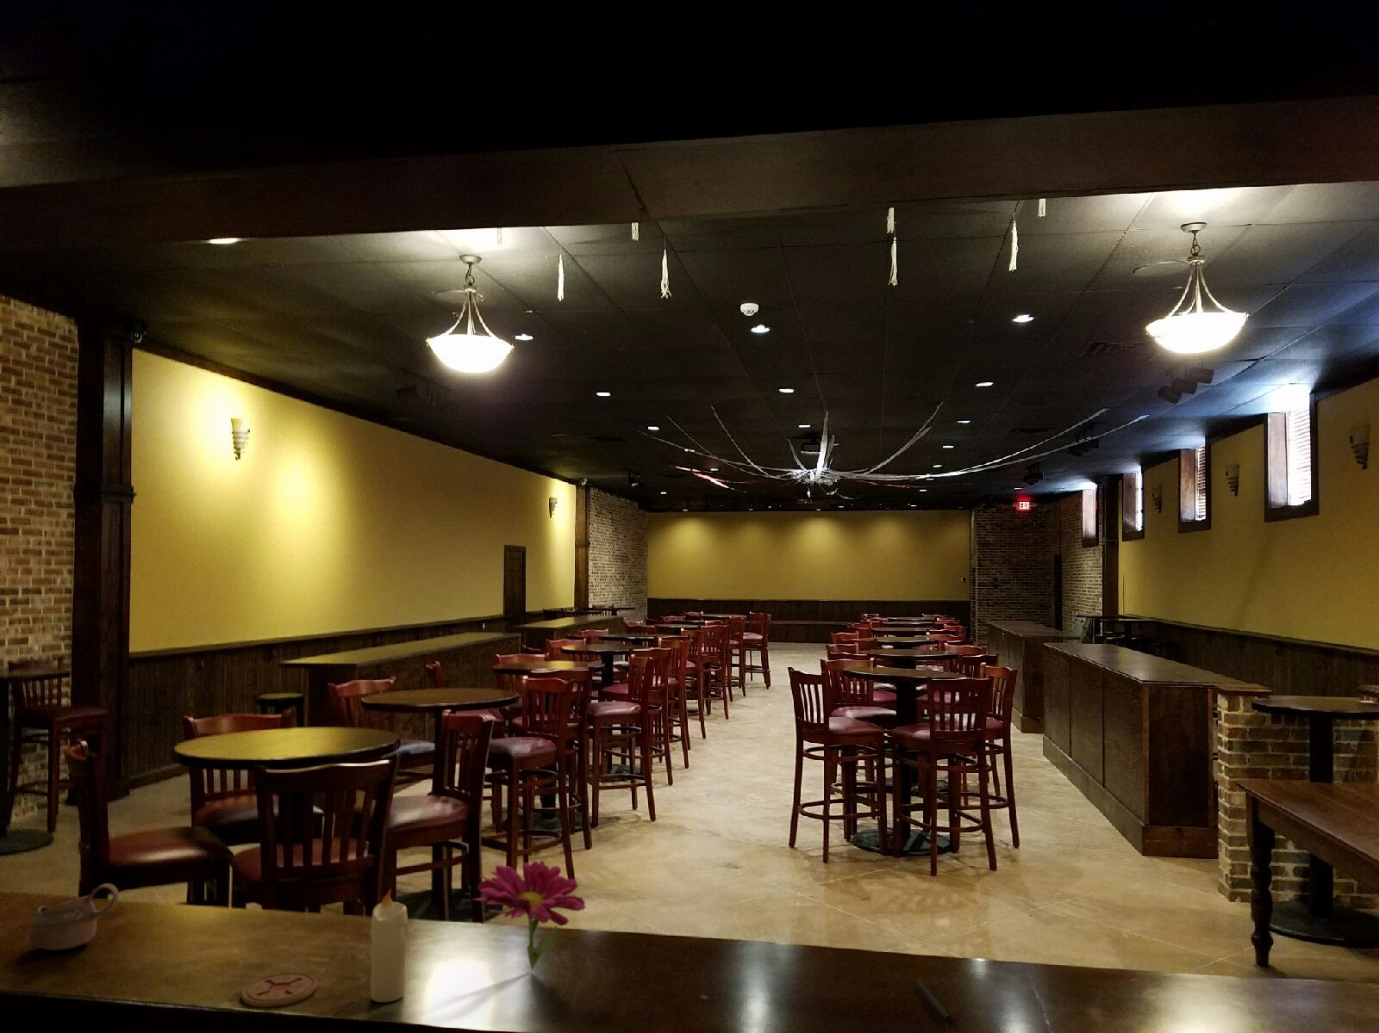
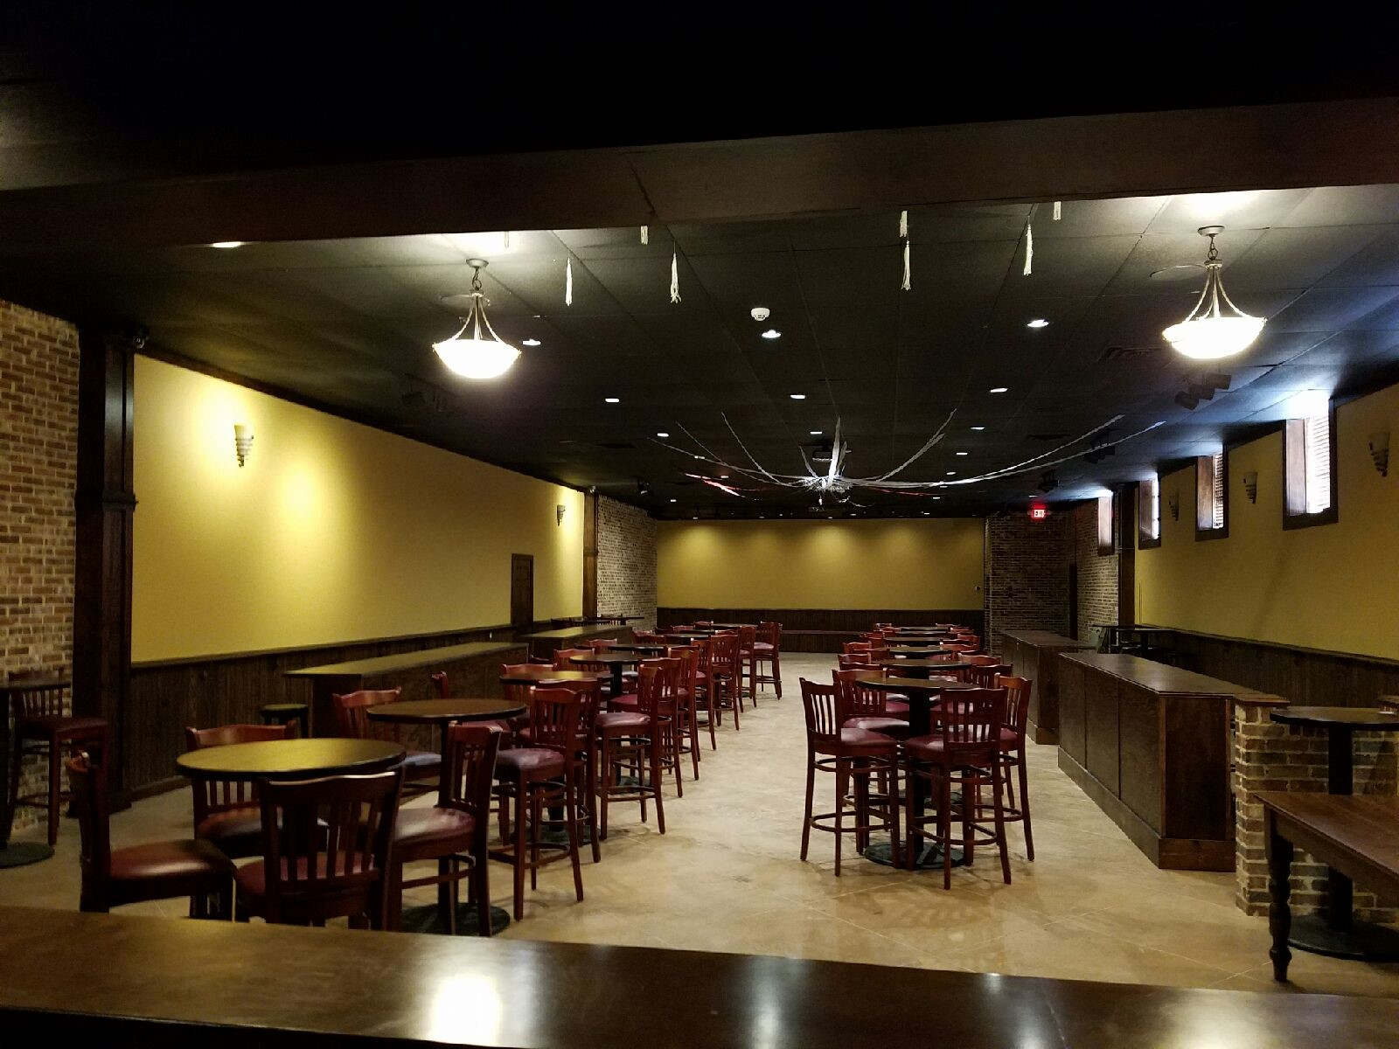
- candle [369,889,408,1003]
- flower [471,859,587,972]
- cup [27,882,119,952]
- coaster [240,971,318,1008]
- pen [915,978,951,1022]
